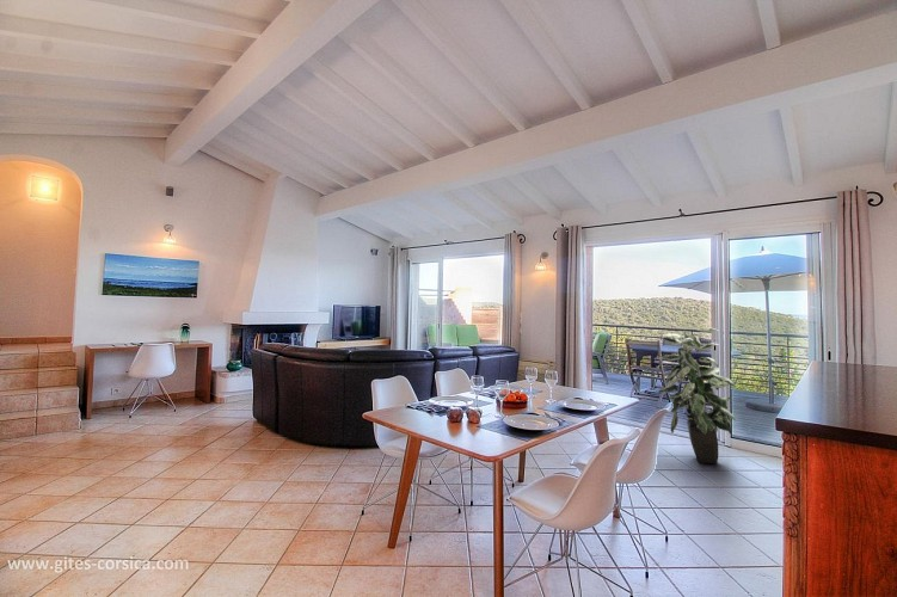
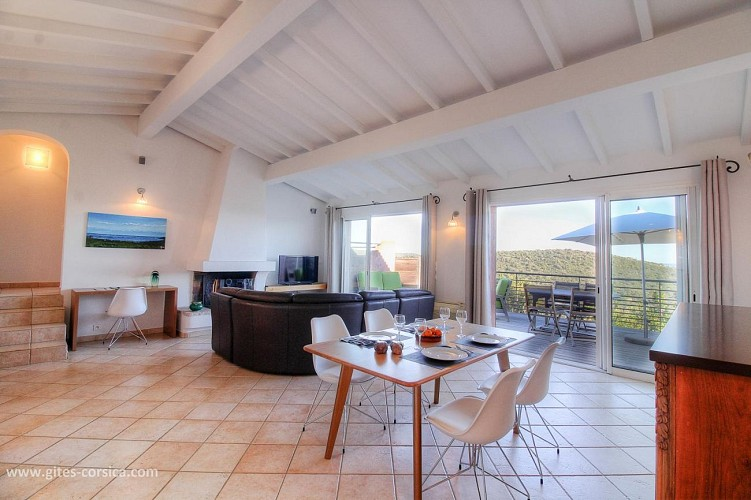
- indoor plant [657,326,738,464]
